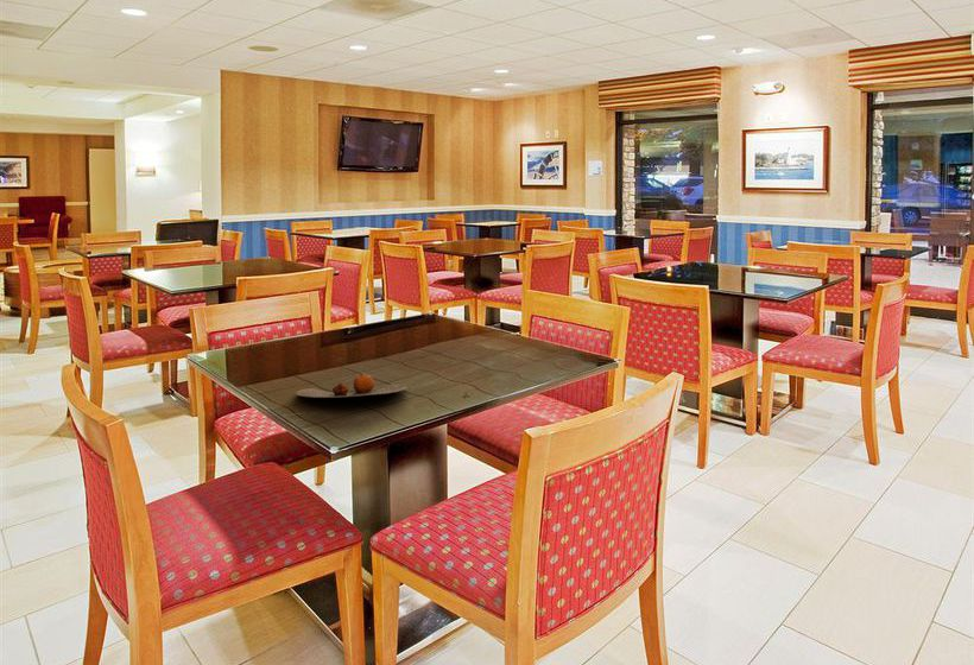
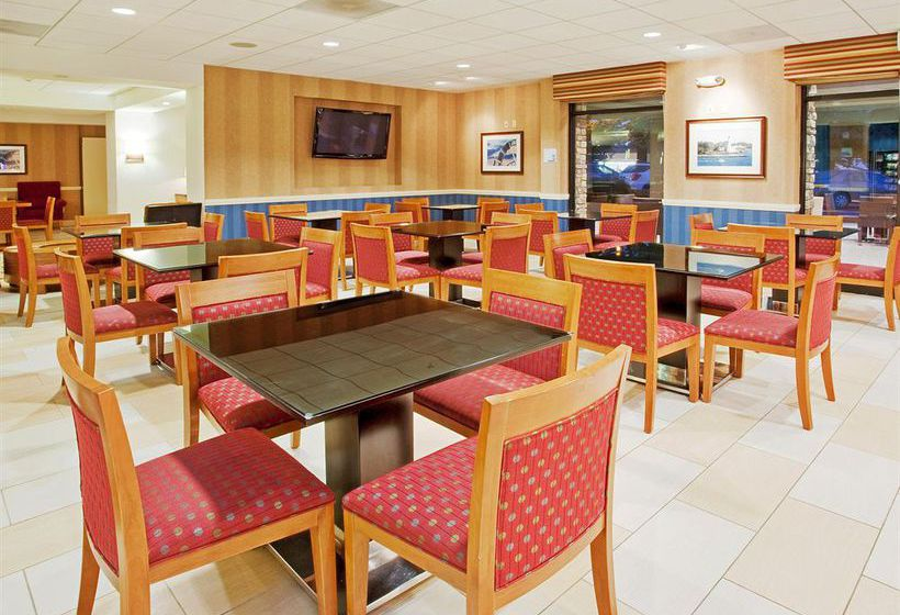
- plate [295,373,409,399]
